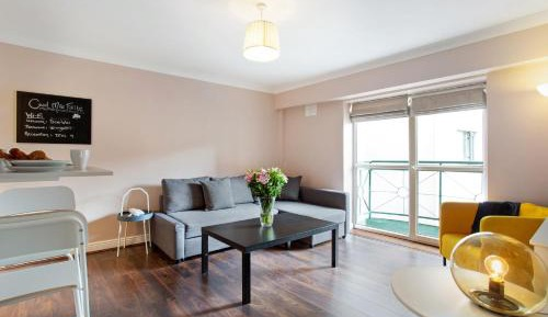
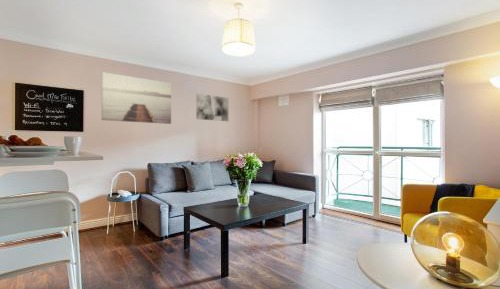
+ wall art [101,71,172,125]
+ wall art [195,93,229,122]
